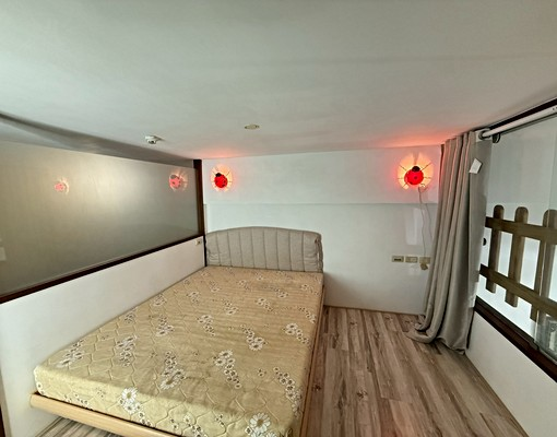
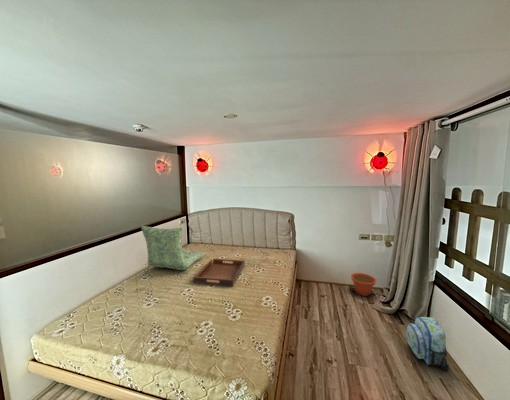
+ serving tray [192,258,246,288]
+ seat cushion [140,225,206,272]
+ plant pot [350,272,377,297]
+ backpack [405,316,450,372]
